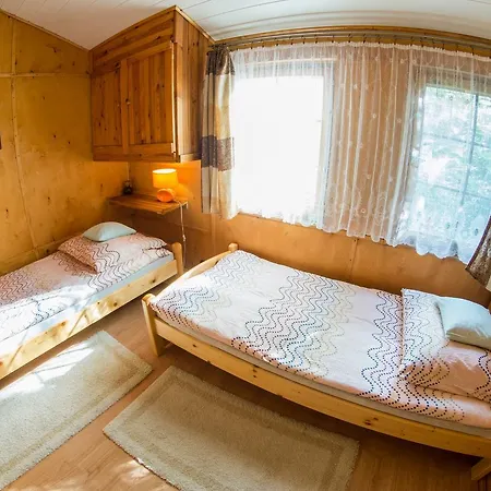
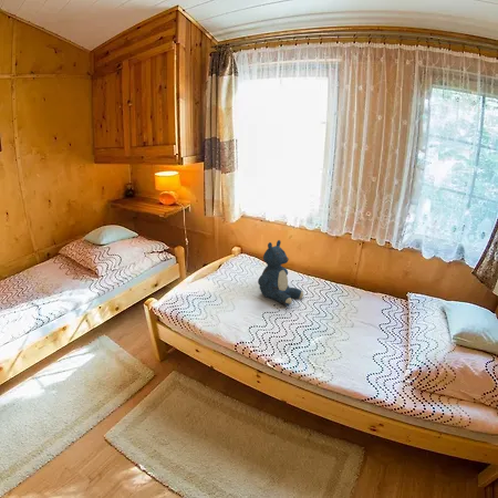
+ teddy bear [257,239,304,307]
